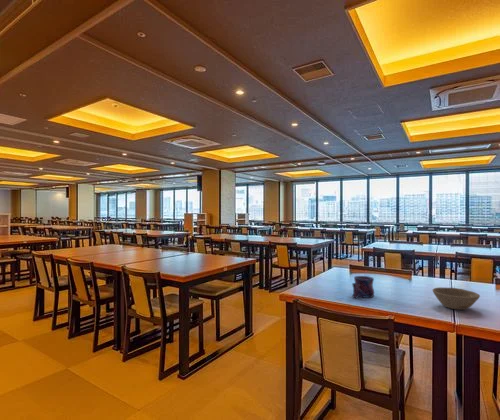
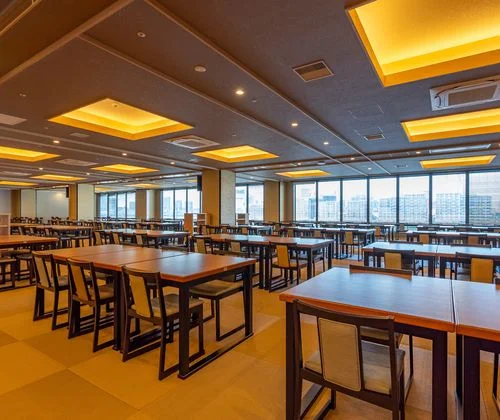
- mug [351,275,375,299]
- bowl [431,287,481,311]
